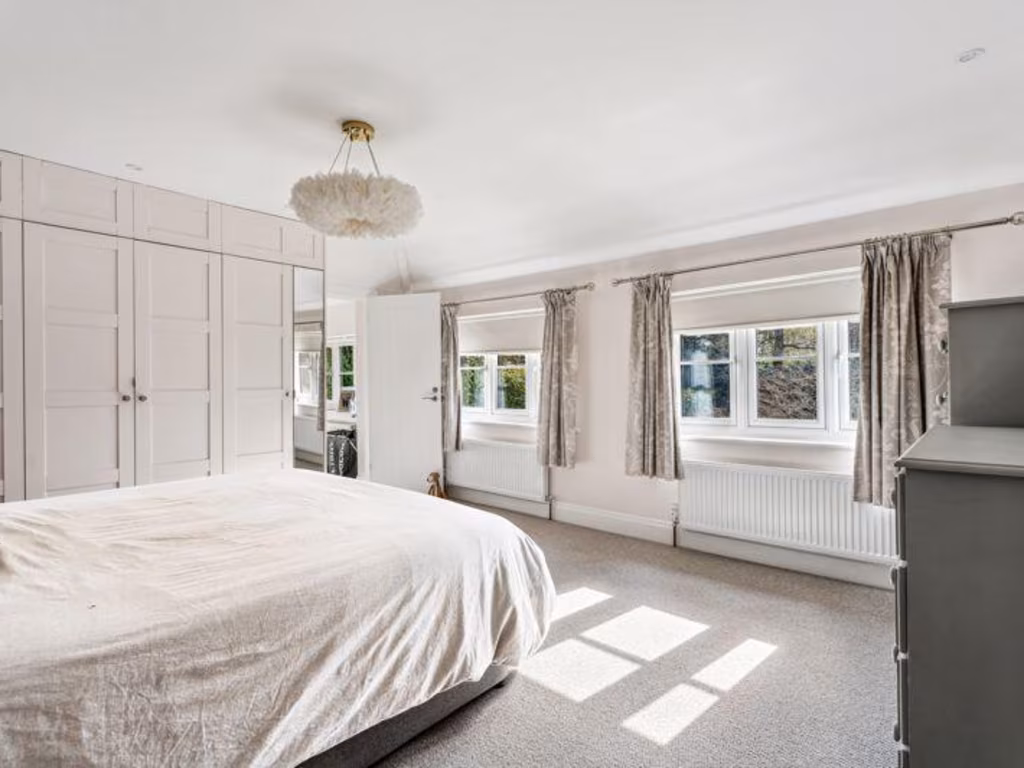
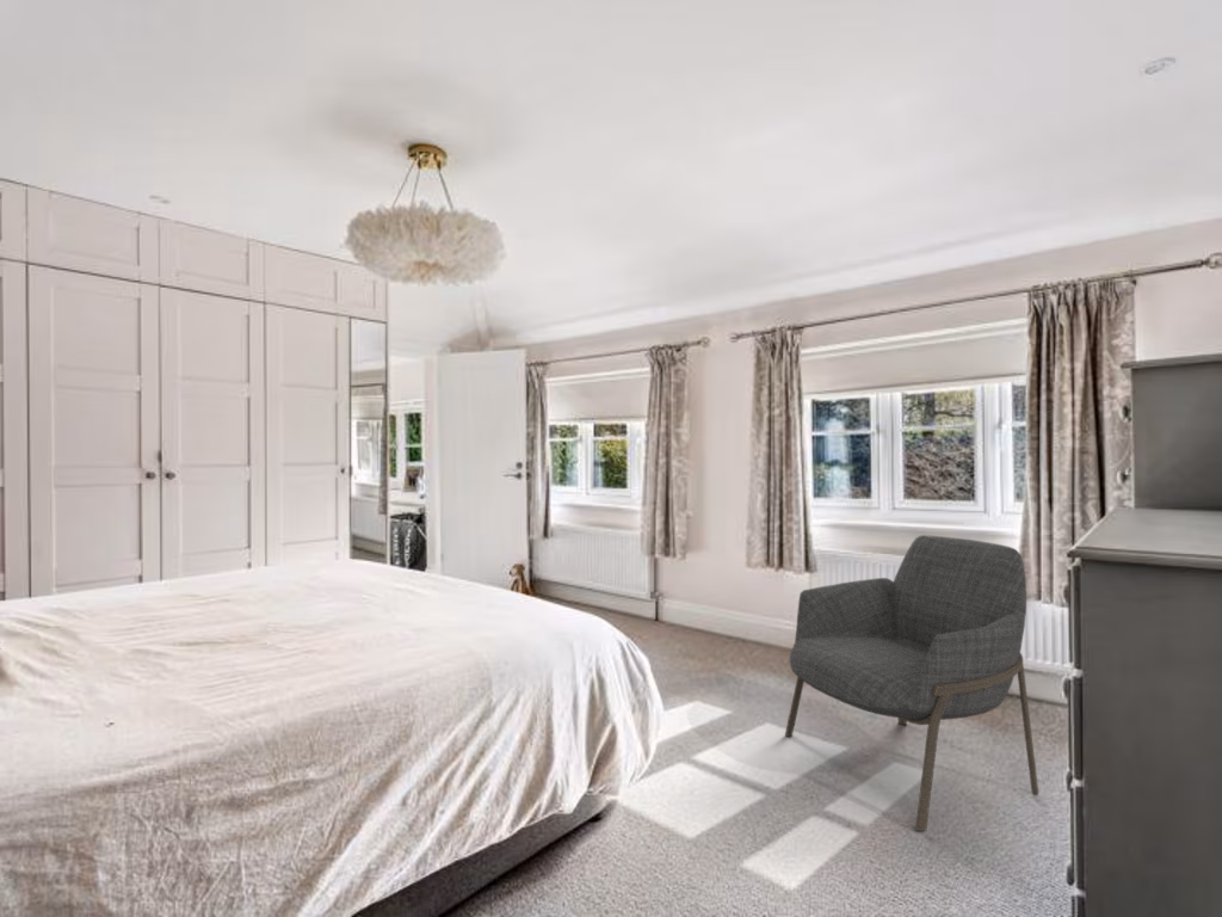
+ armchair [784,534,1039,832]
